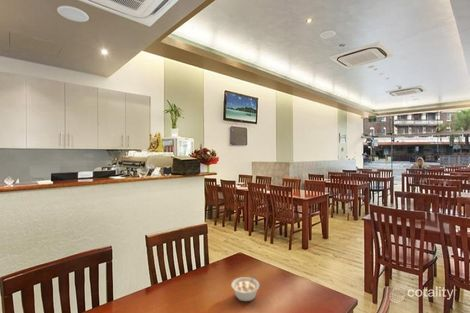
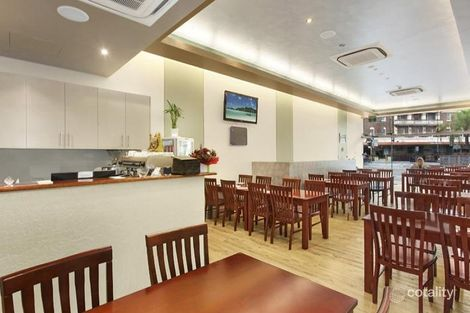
- legume [230,273,260,302]
